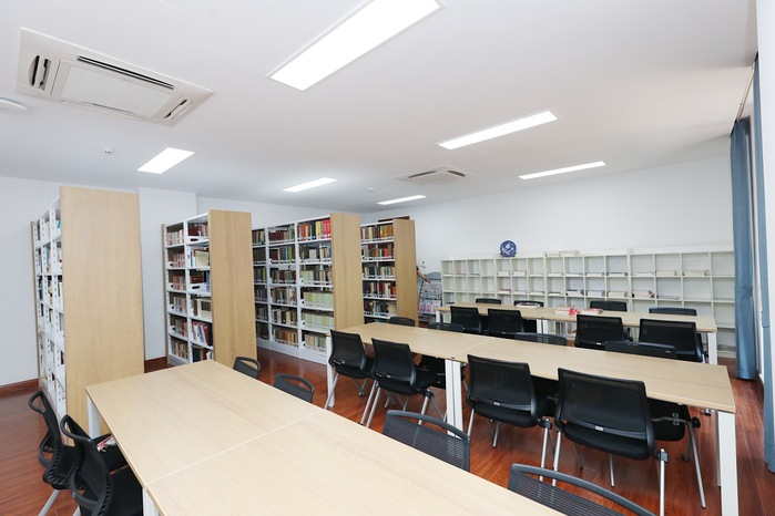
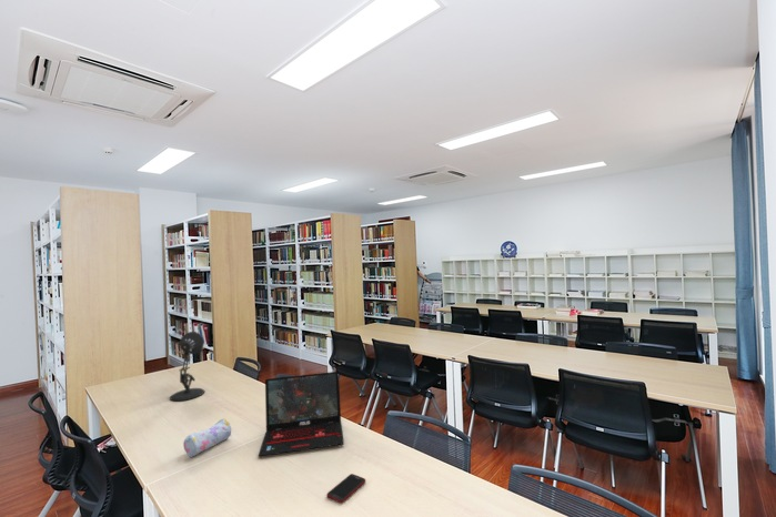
+ desk lamp [169,331,205,402]
+ laptop [258,371,345,458]
+ pencil case [182,418,232,458]
+ cell phone [325,473,366,505]
